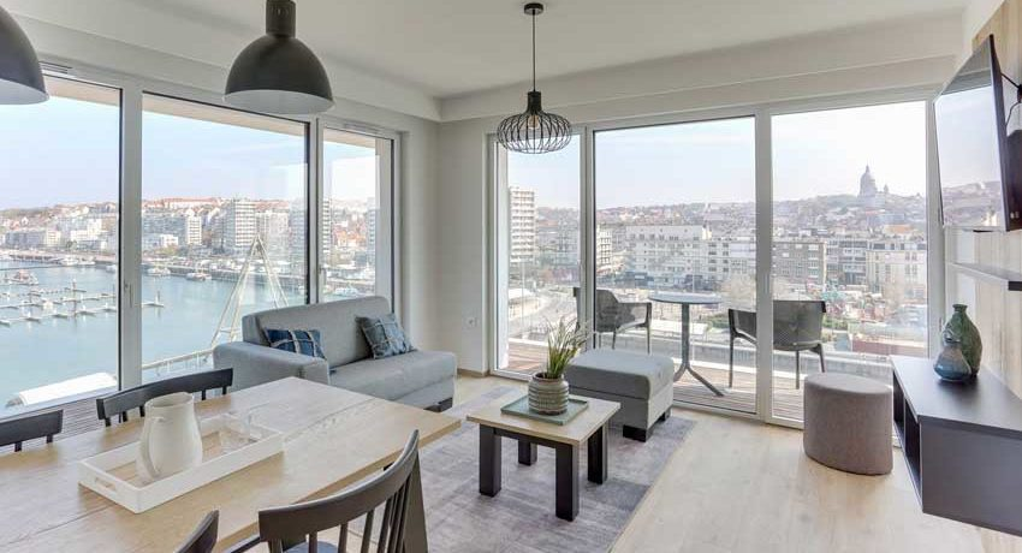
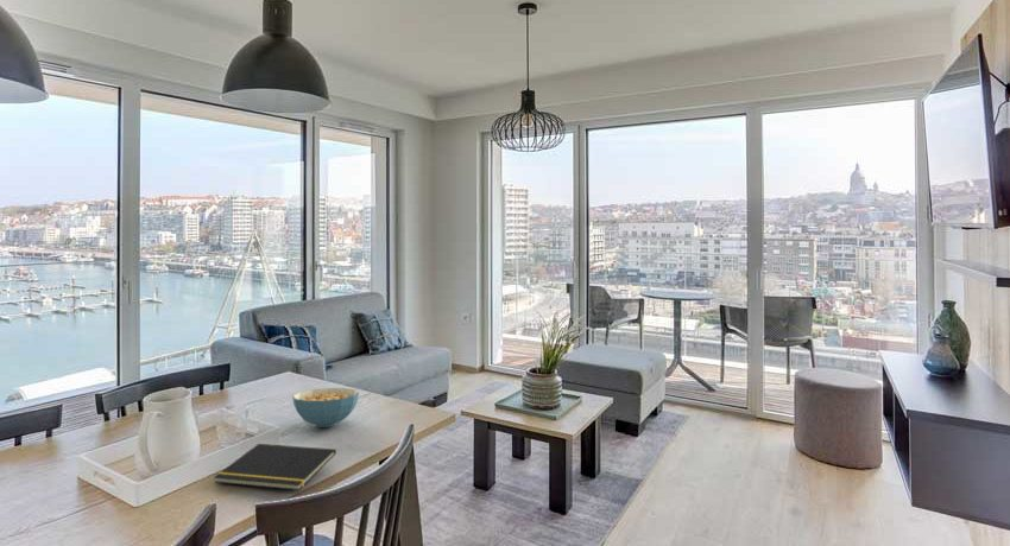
+ notepad [213,443,337,491]
+ cereal bowl [291,387,360,428]
